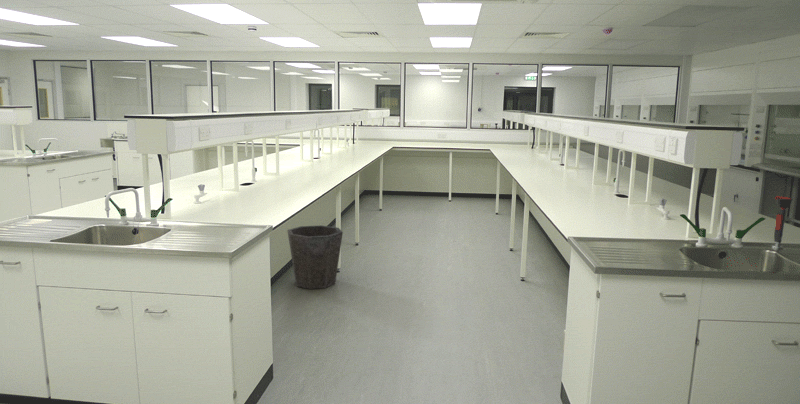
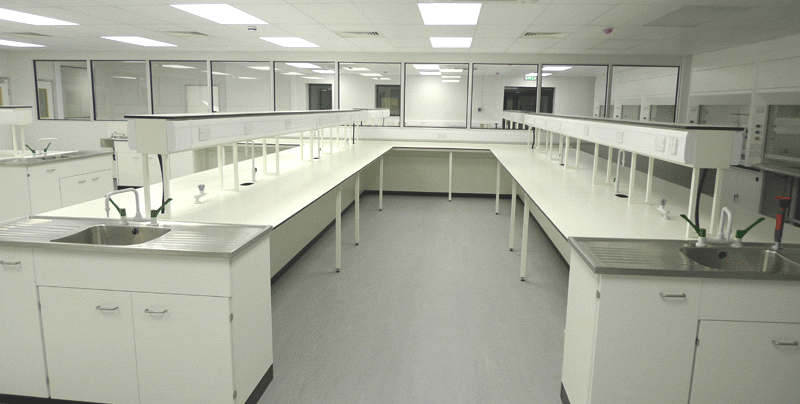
- waste bin [286,224,344,290]
